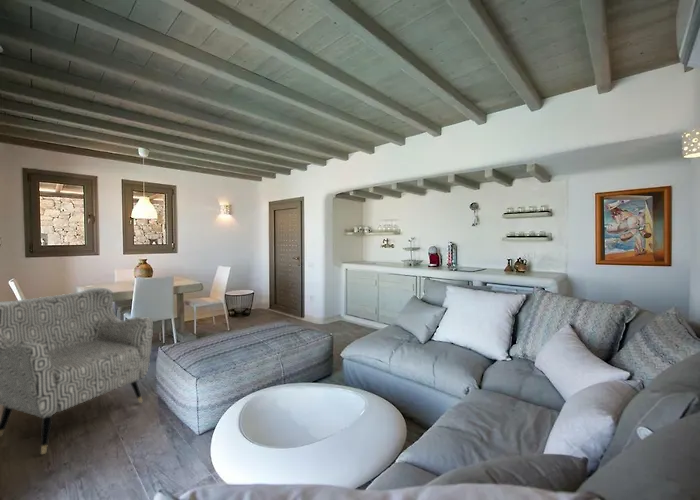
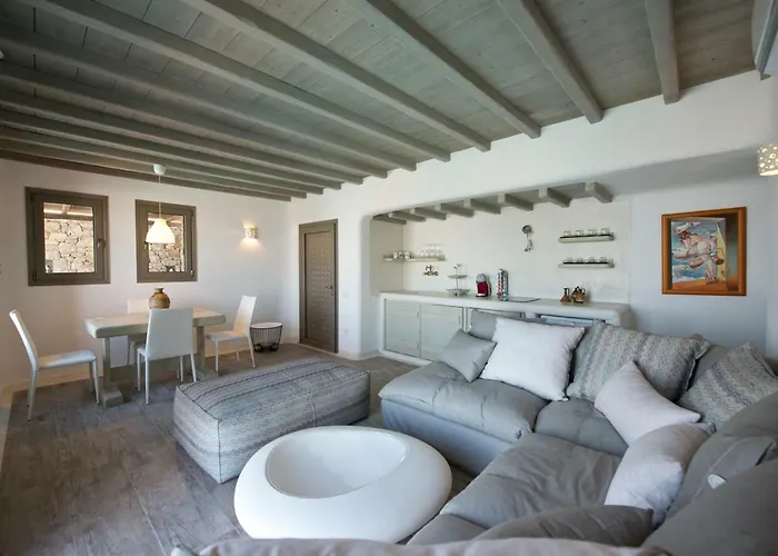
- armchair [0,287,154,455]
